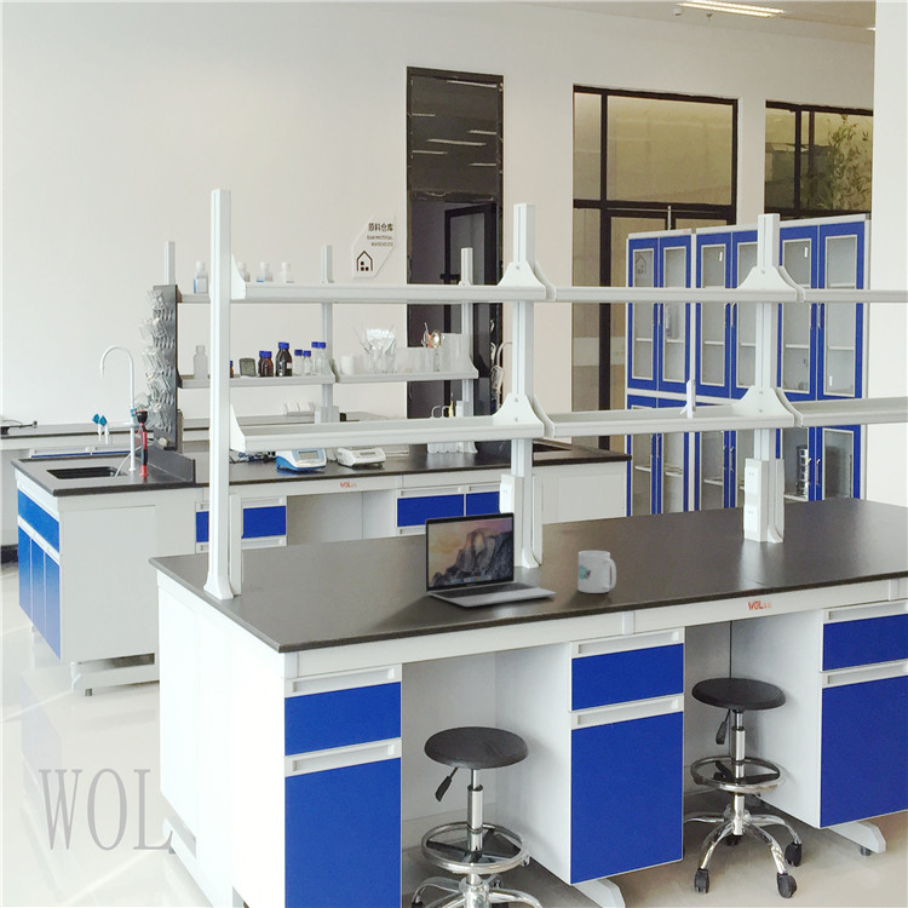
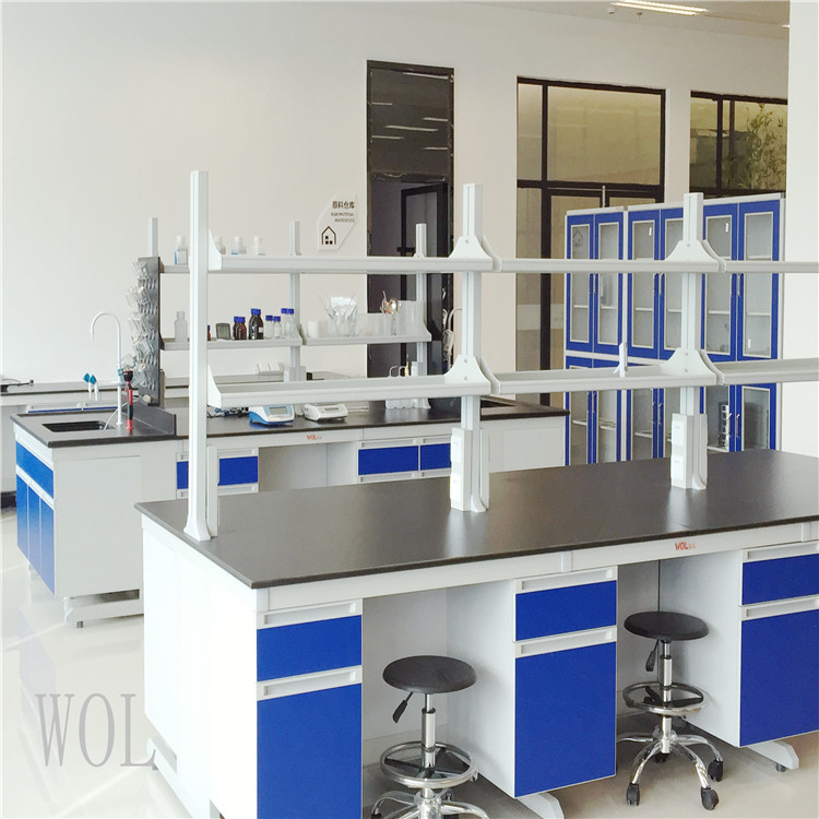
- laptop [424,511,557,608]
- mug [577,550,617,594]
